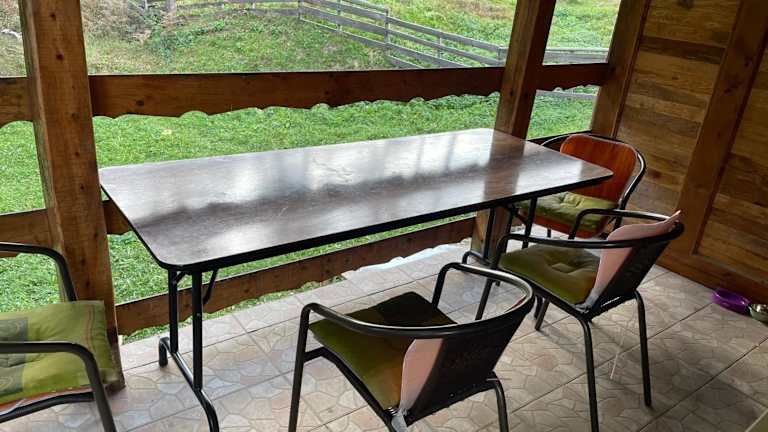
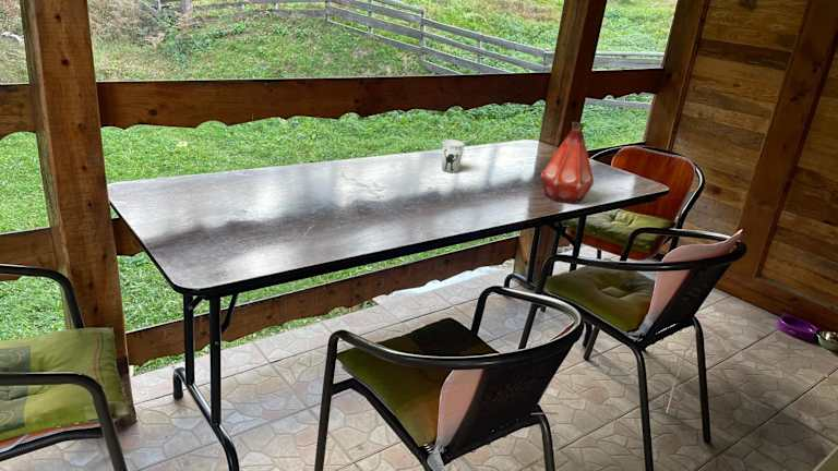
+ cup [441,138,466,173]
+ bottle [540,120,595,205]
